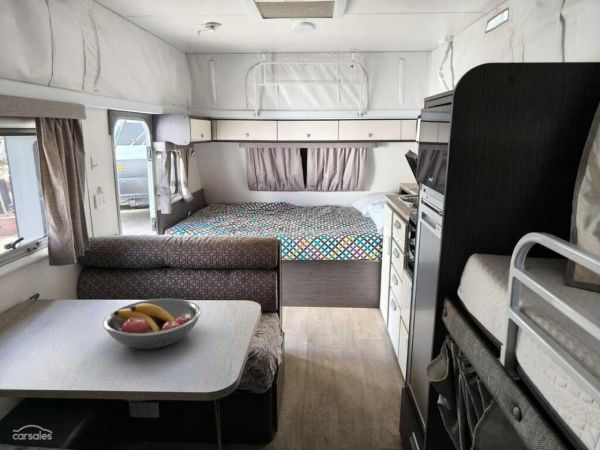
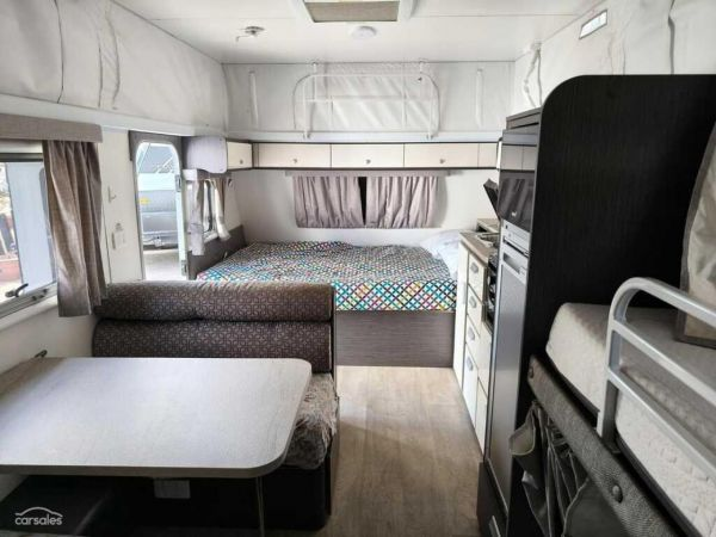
- fruit bowl [102,298,202,350]
